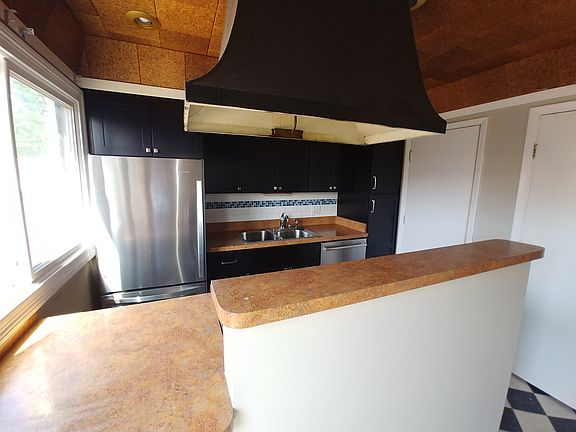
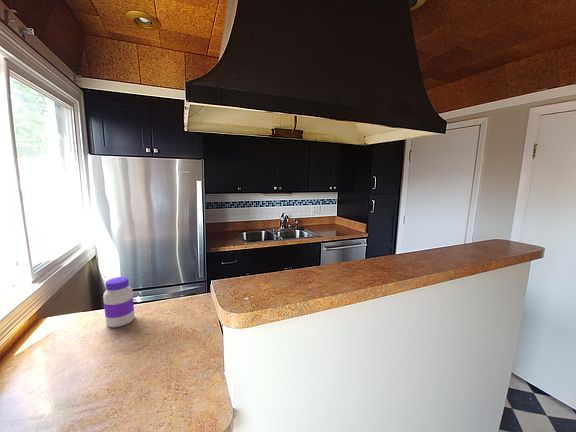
+ jar [102,276,136,328]
